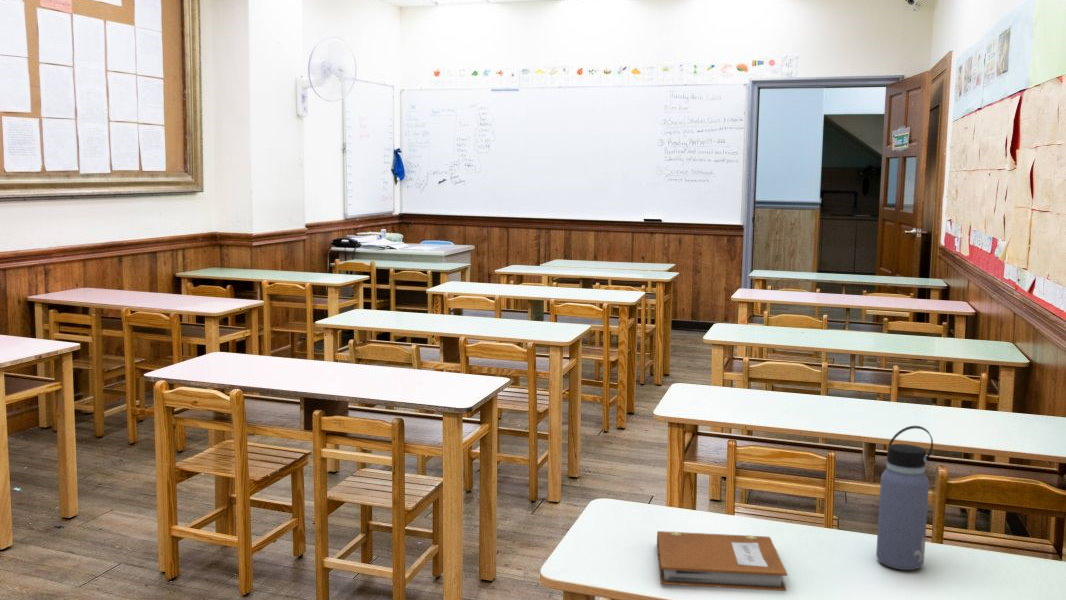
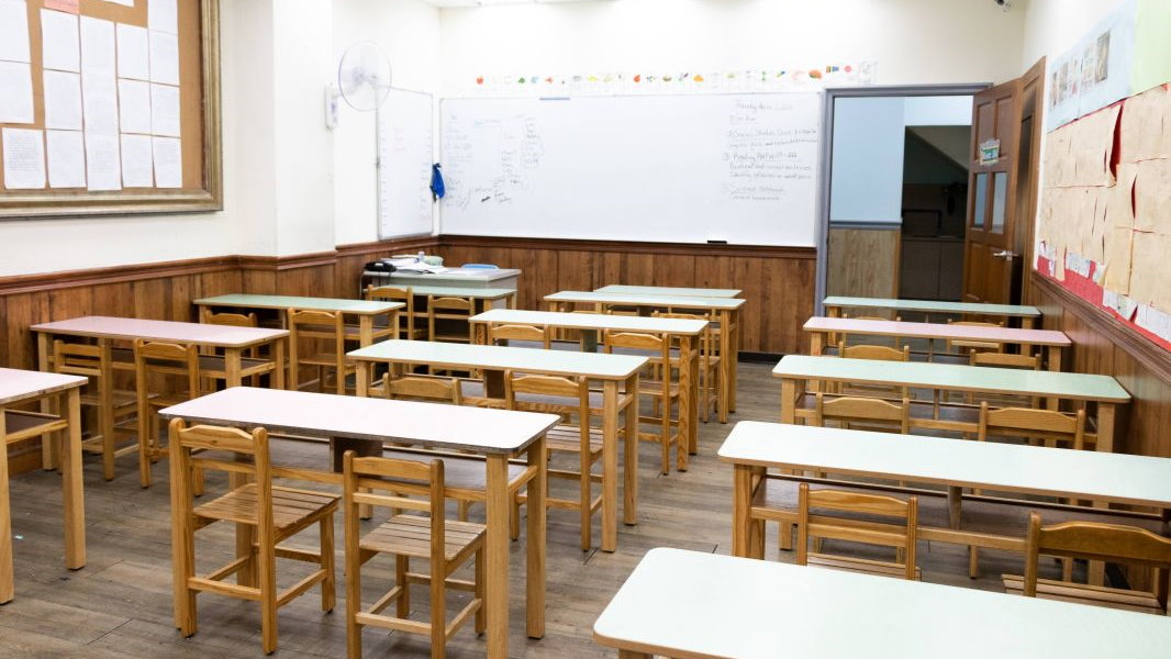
- water bottle [875,425,934,571]
- notebook [656,530,788,592]
